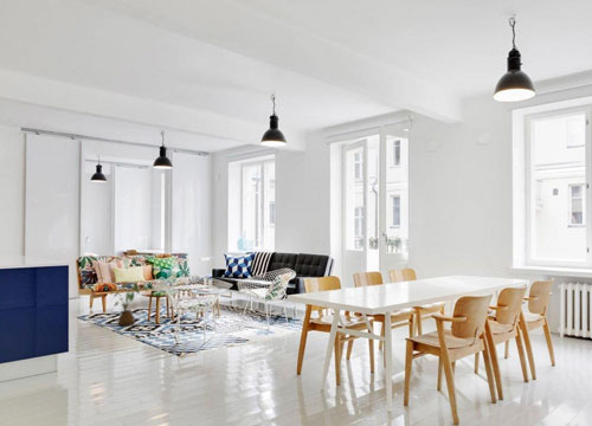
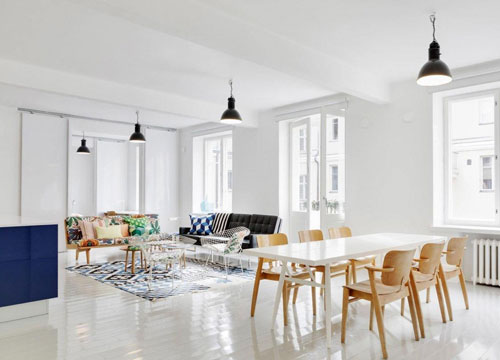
- house plant [109,280,149,327]
